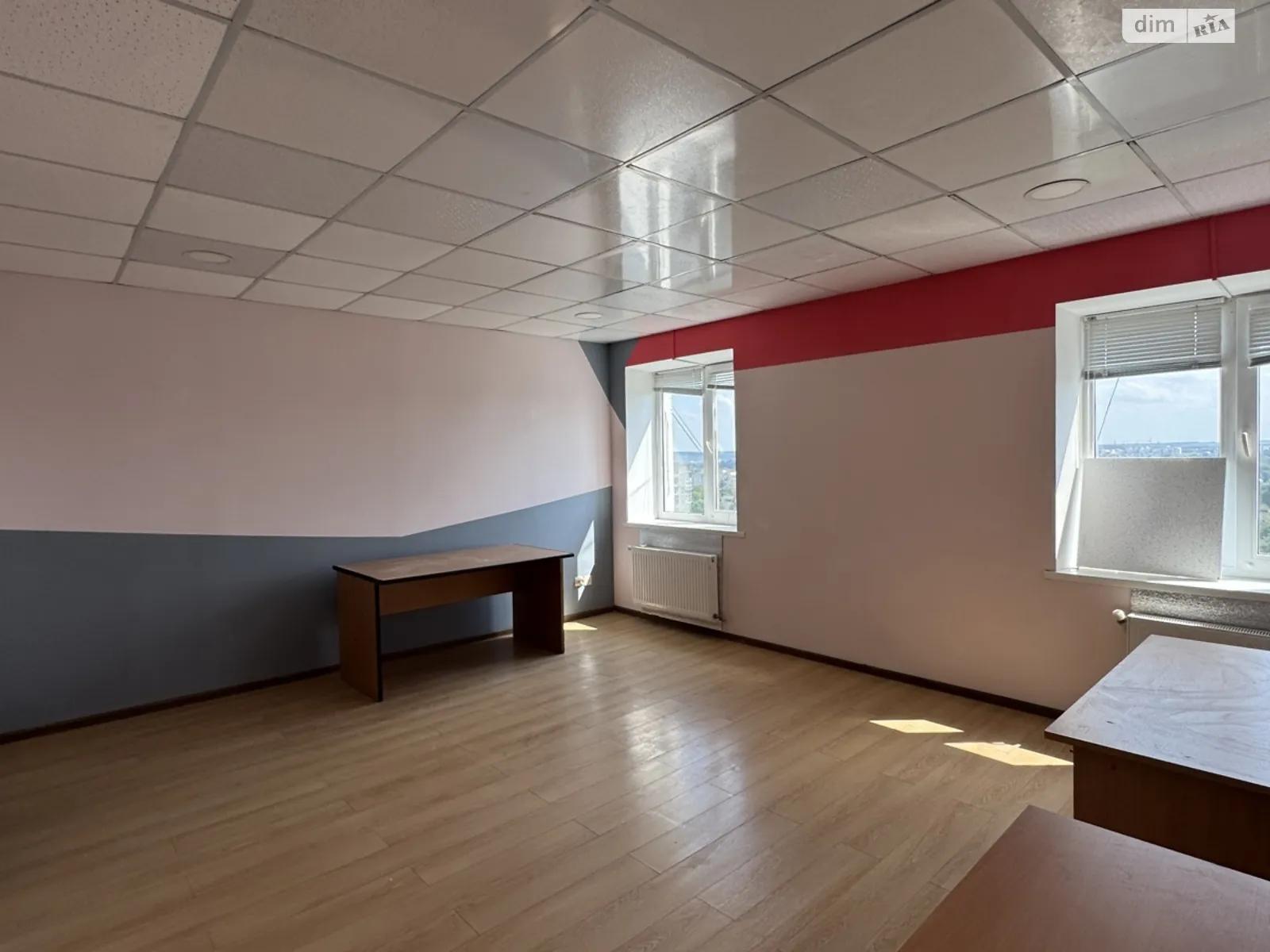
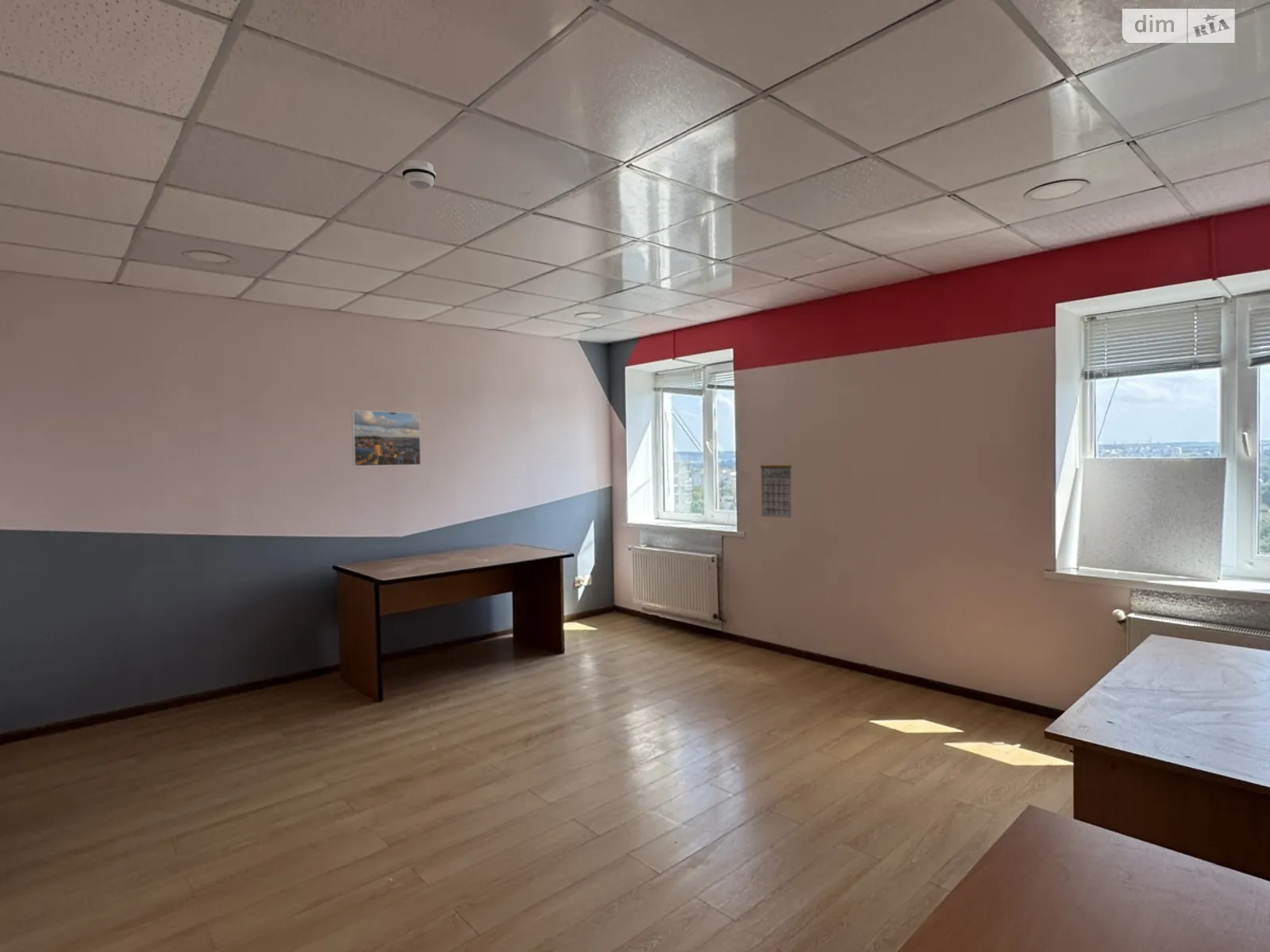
+ smoke detector [401,159,437,190]
+ calendar [760,451,793,519]
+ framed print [351,409,421,467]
